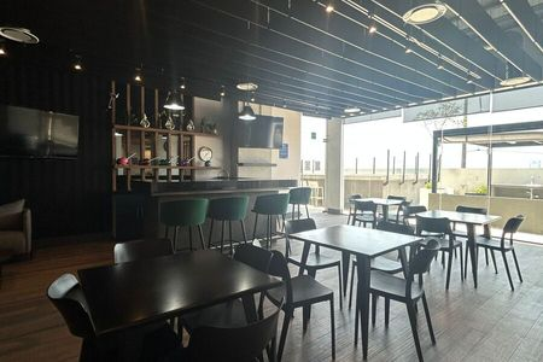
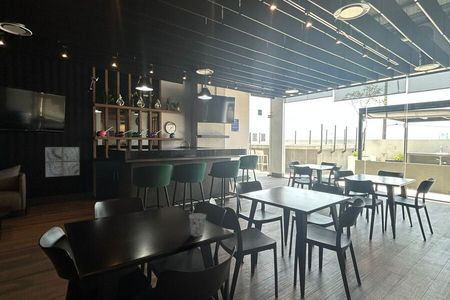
+ wall art [44,146,80,178]
+ cup [188,212,207,238]
